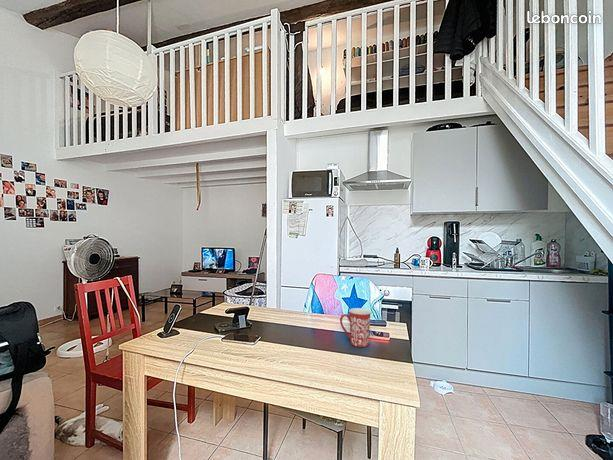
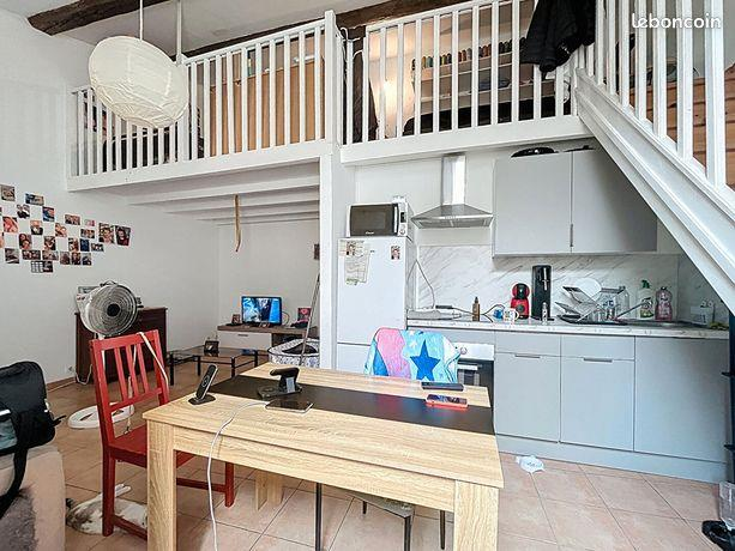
- mug [339,307,372,348]
